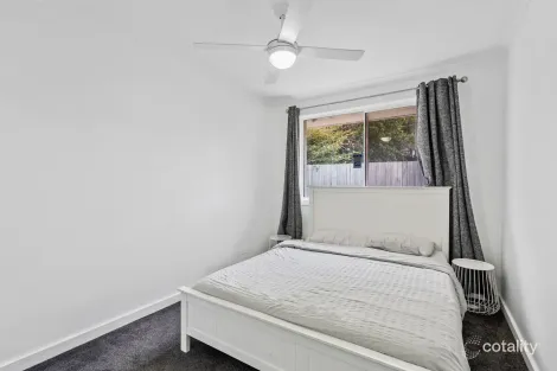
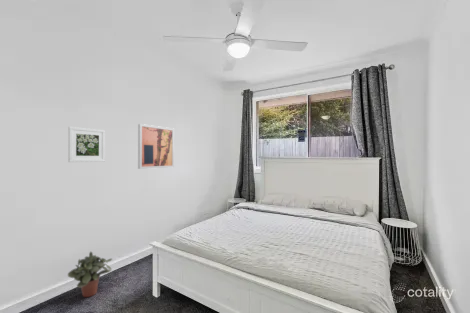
+ potted plant [67,251,113,298]
+ wall art [137,123,175,170]
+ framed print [67,126,106,163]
